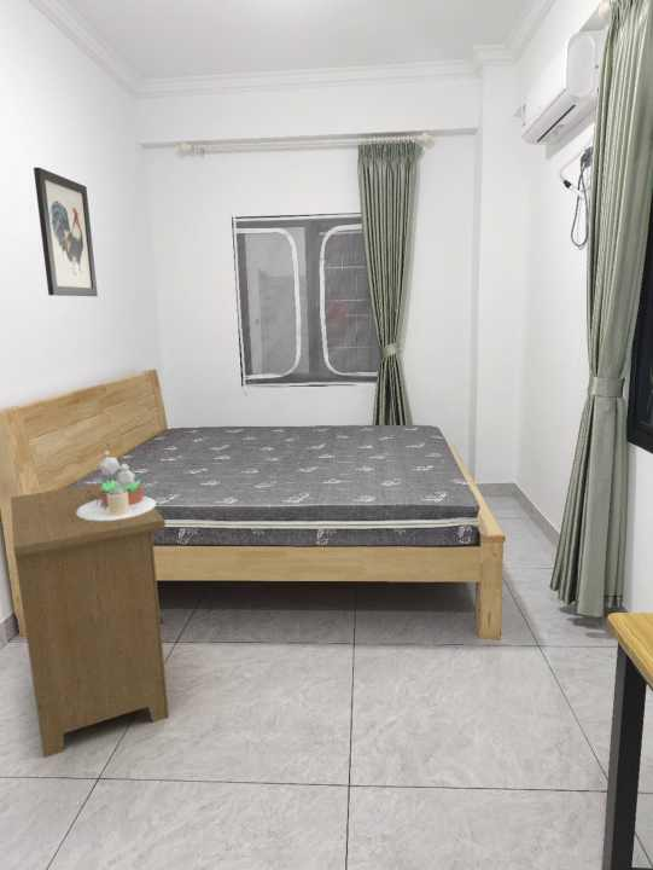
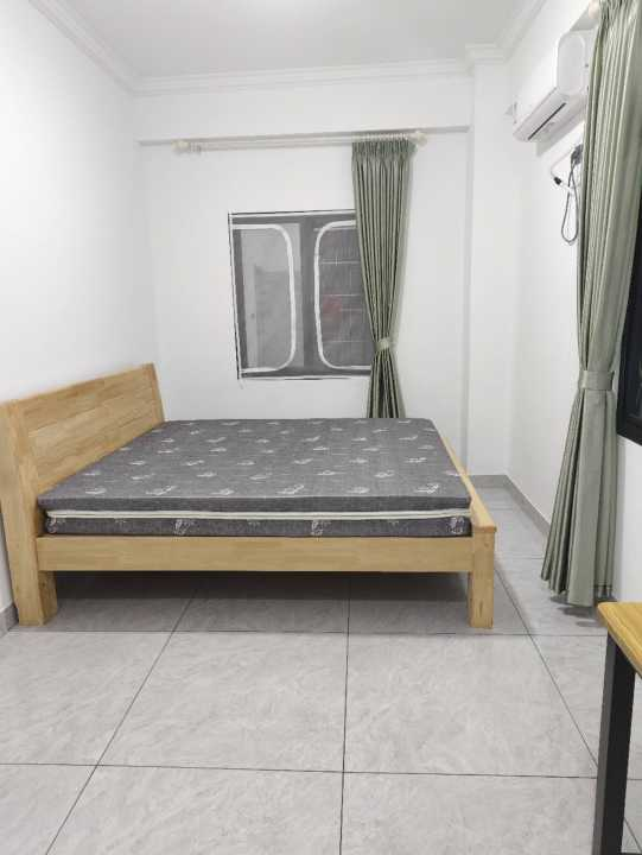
- wall art [33,167,99,297]
- succulent plant [76,450,157,521]
- nightstand [10,481,170,759]
